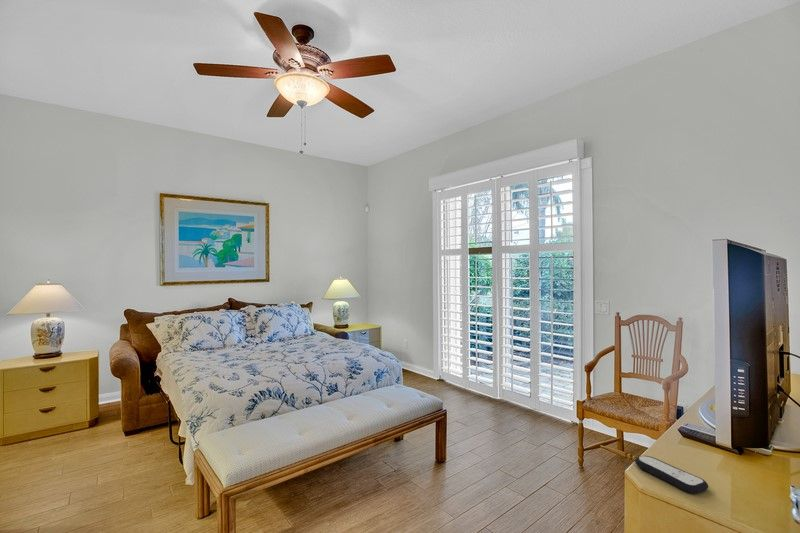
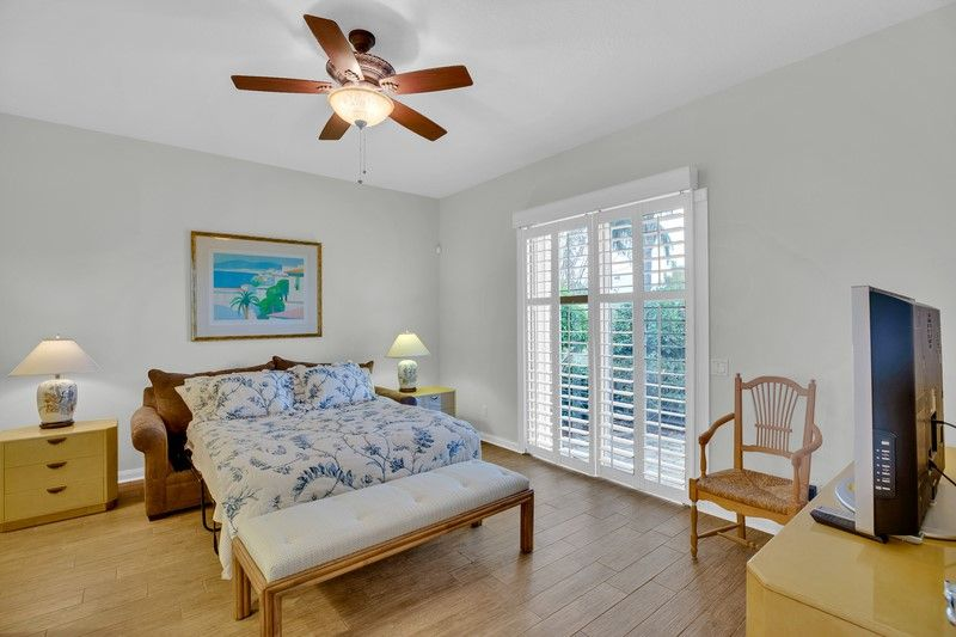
- remote control [634,455,710,494]
